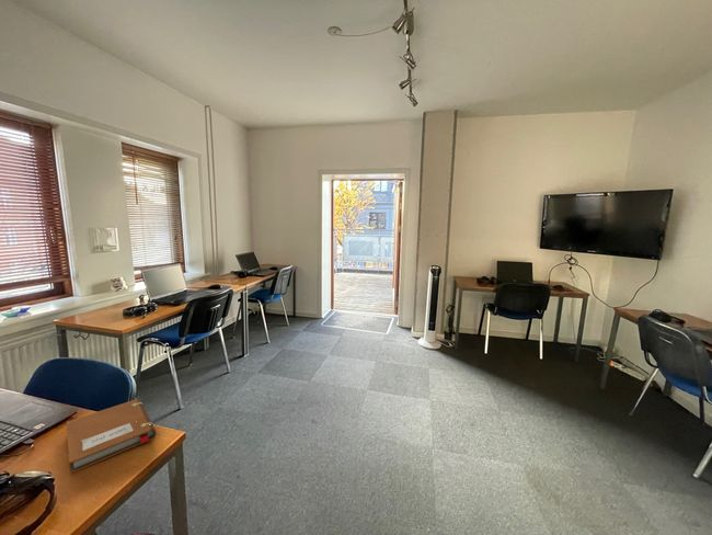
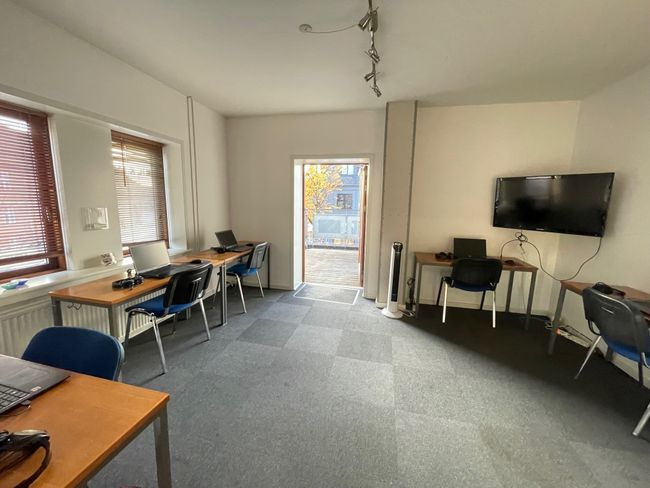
- notebook [66,398,158,475]
